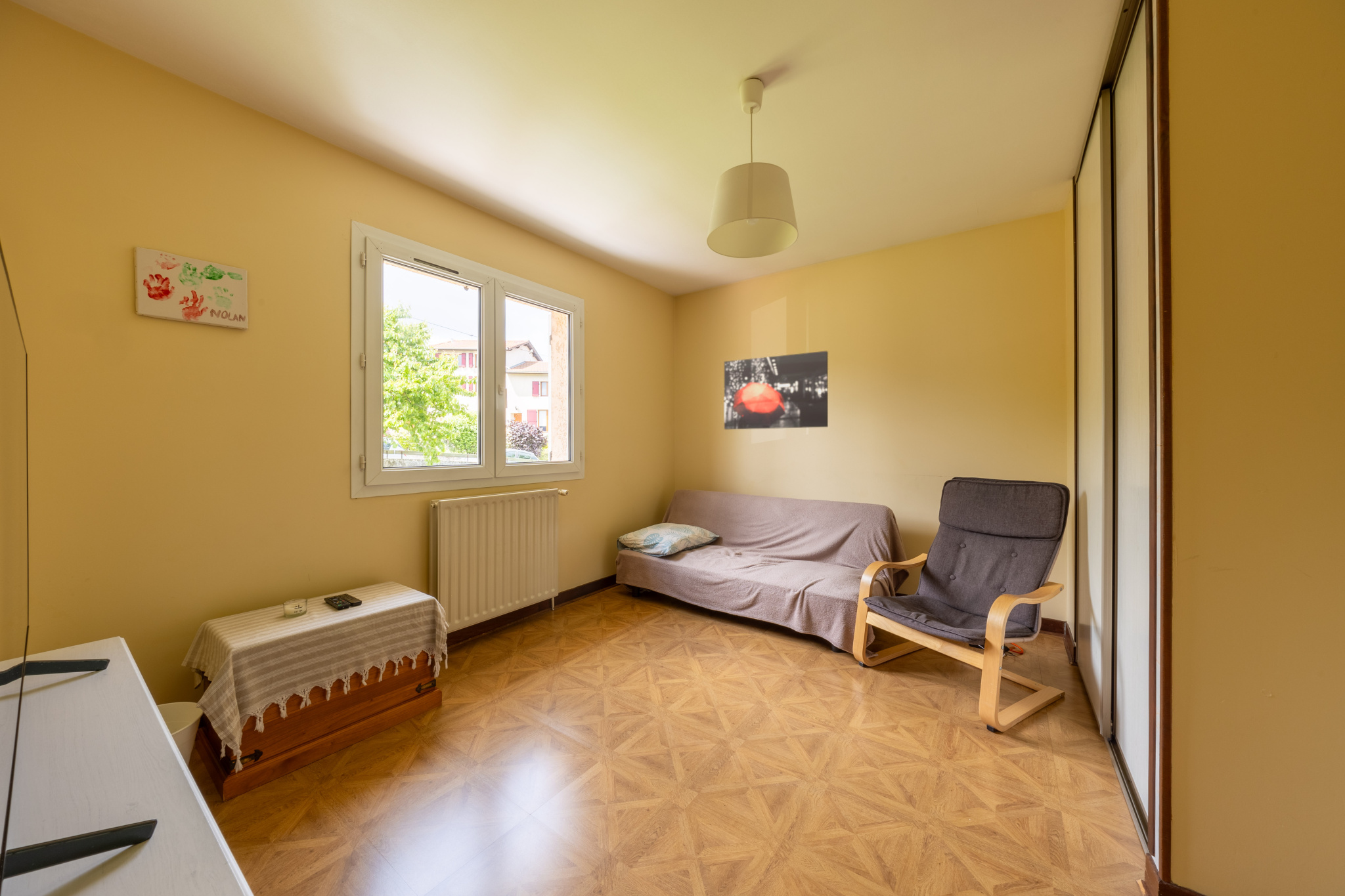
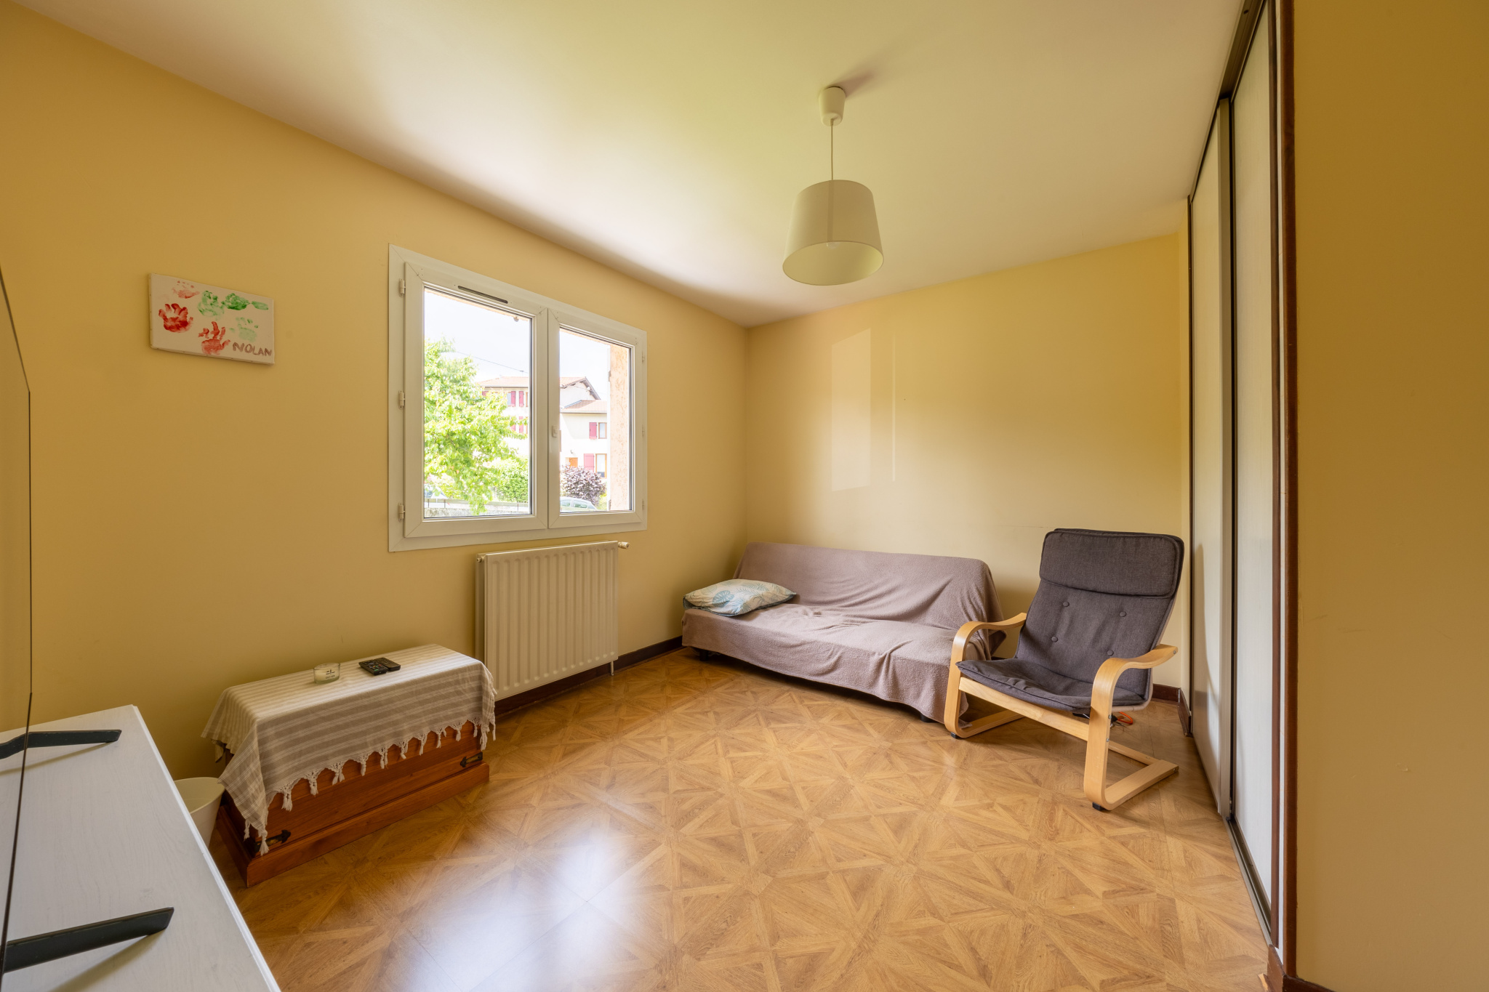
- wall art [724,351,829,430]
